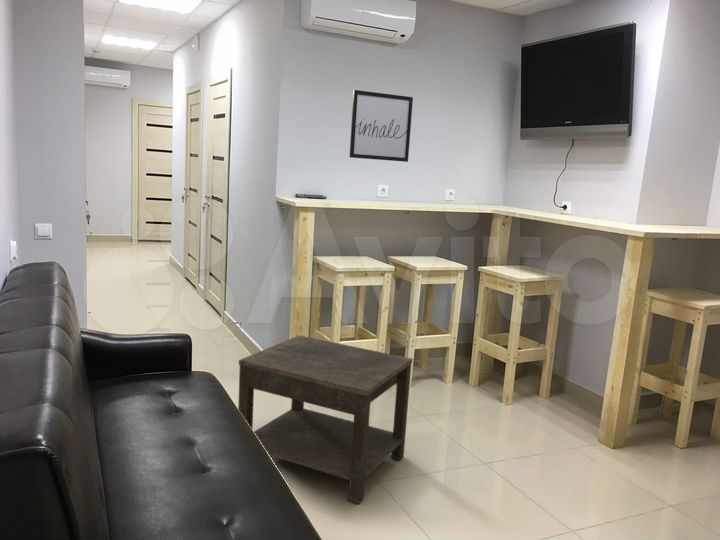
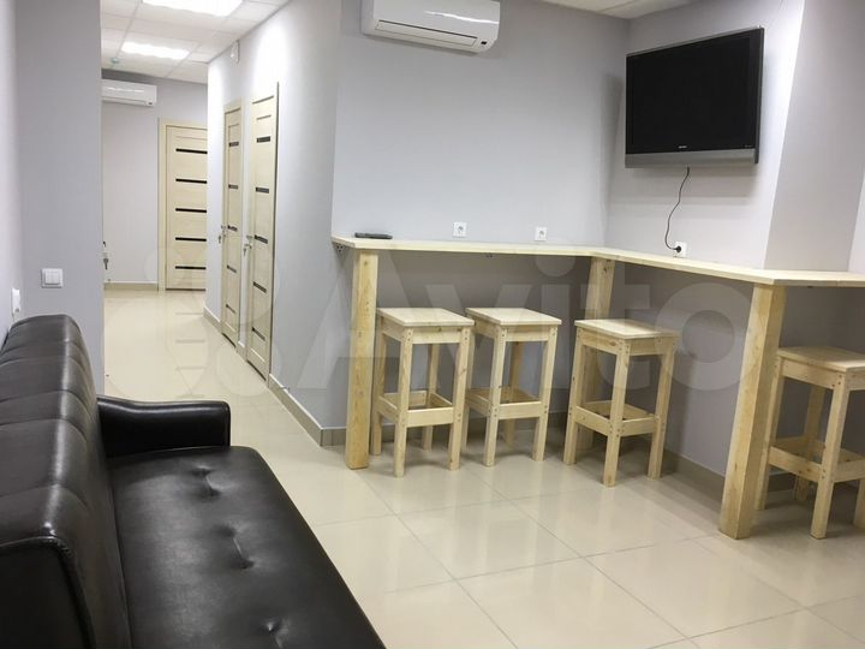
- wall art [348,89,414,163]
- side table [237,334,413,505]
